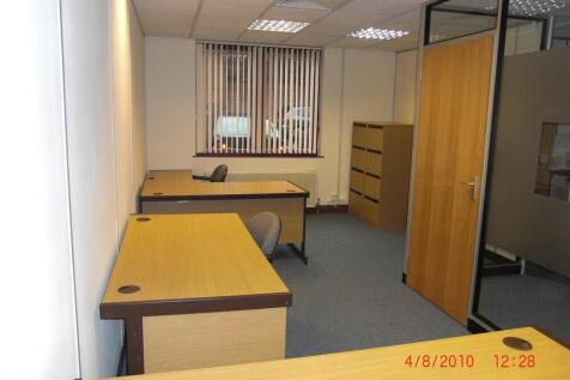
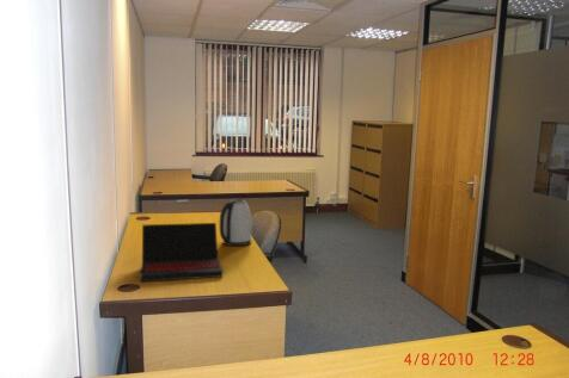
+ kettle [219,198,252,247]
+ laptop [140,222,224,283]
